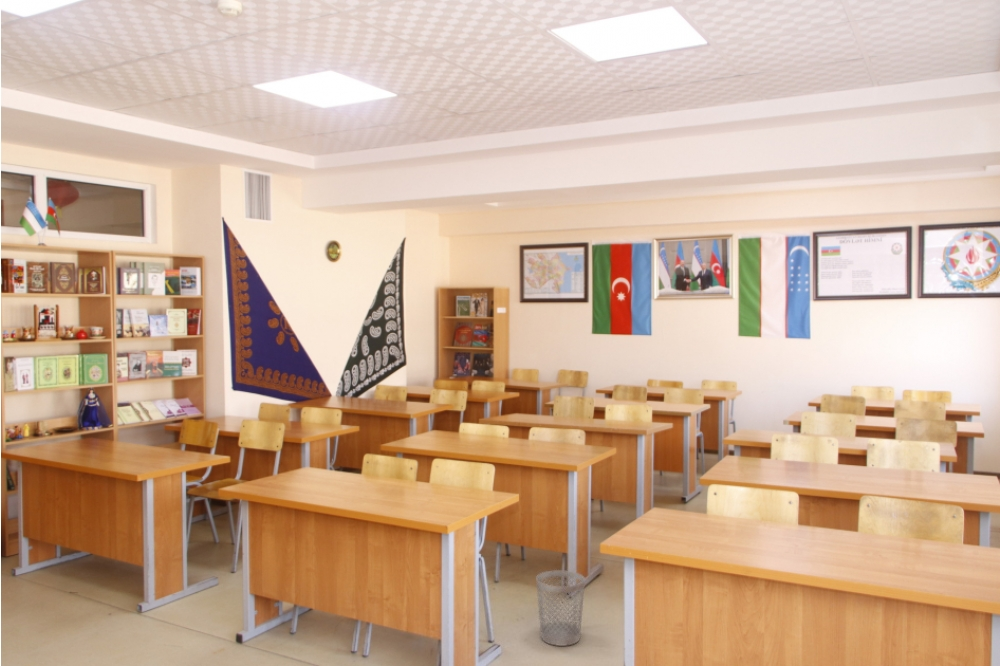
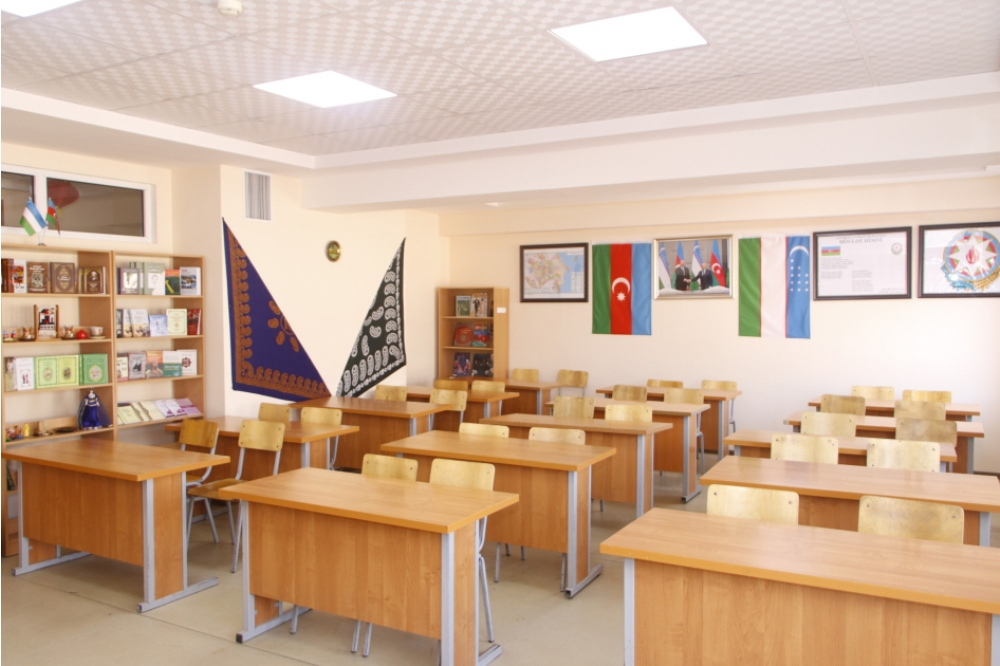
- wastebasket [535,569,586,647]
